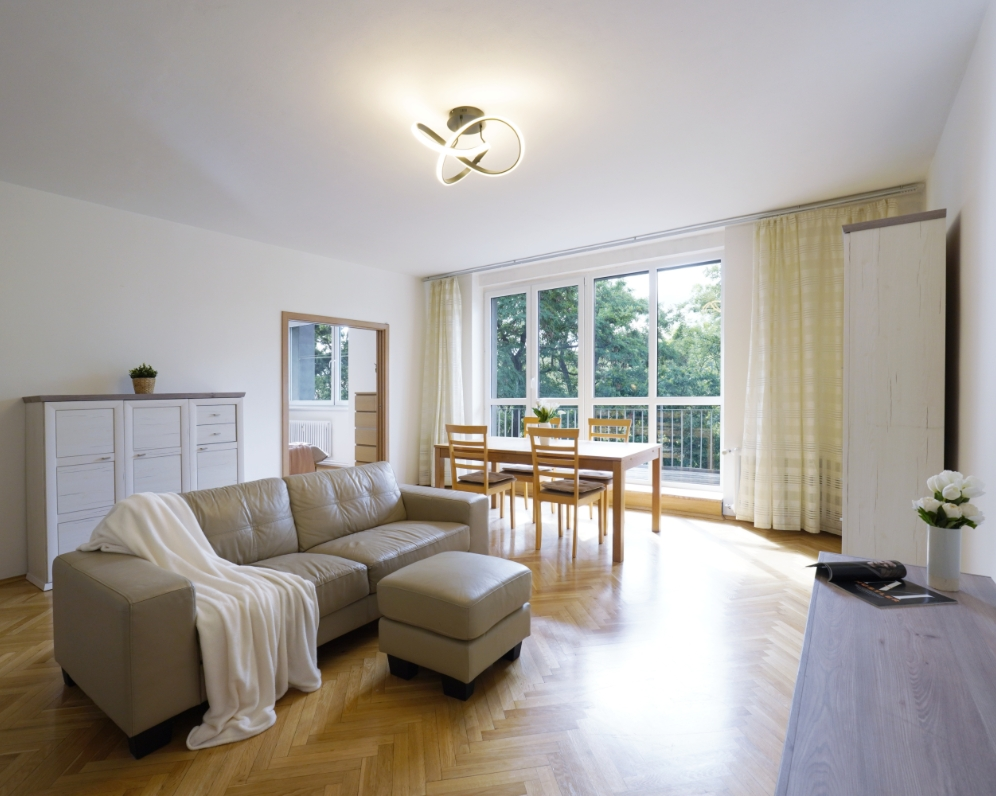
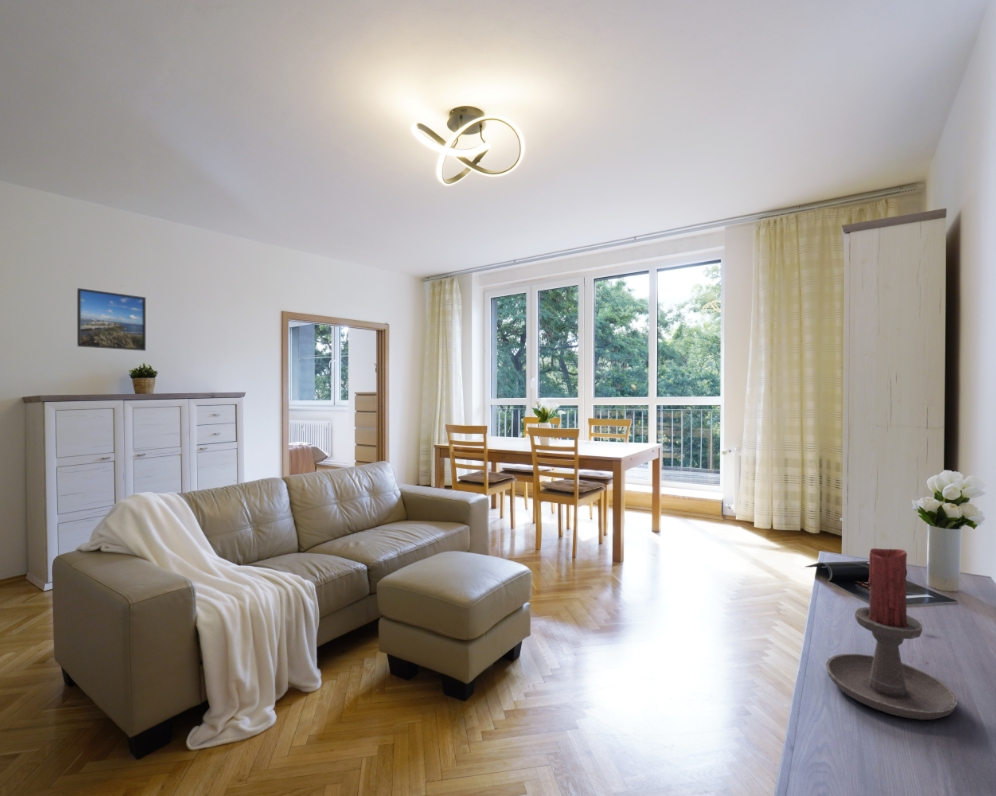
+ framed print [76,287,147,352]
+ candle holder [825,547,958,721]
